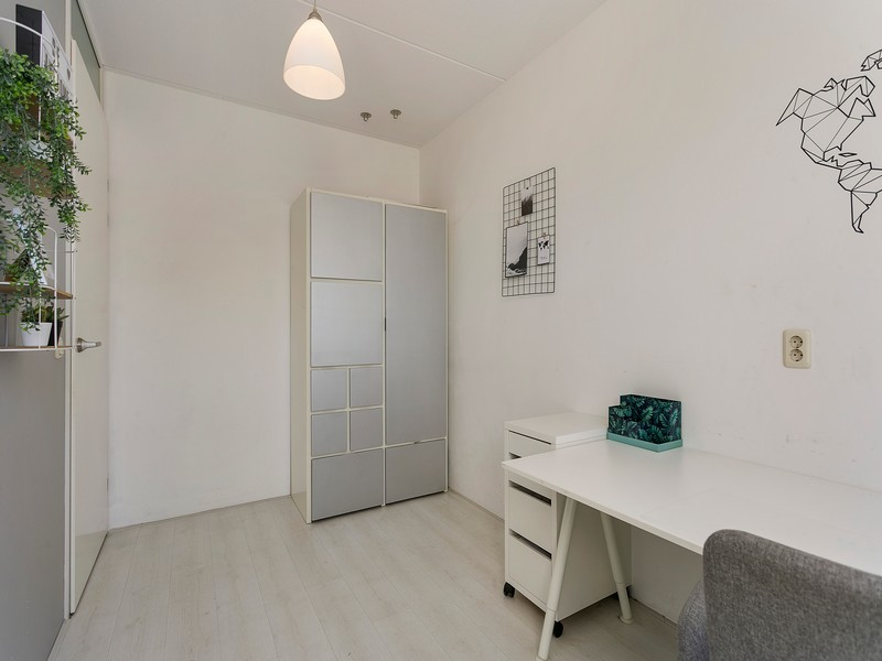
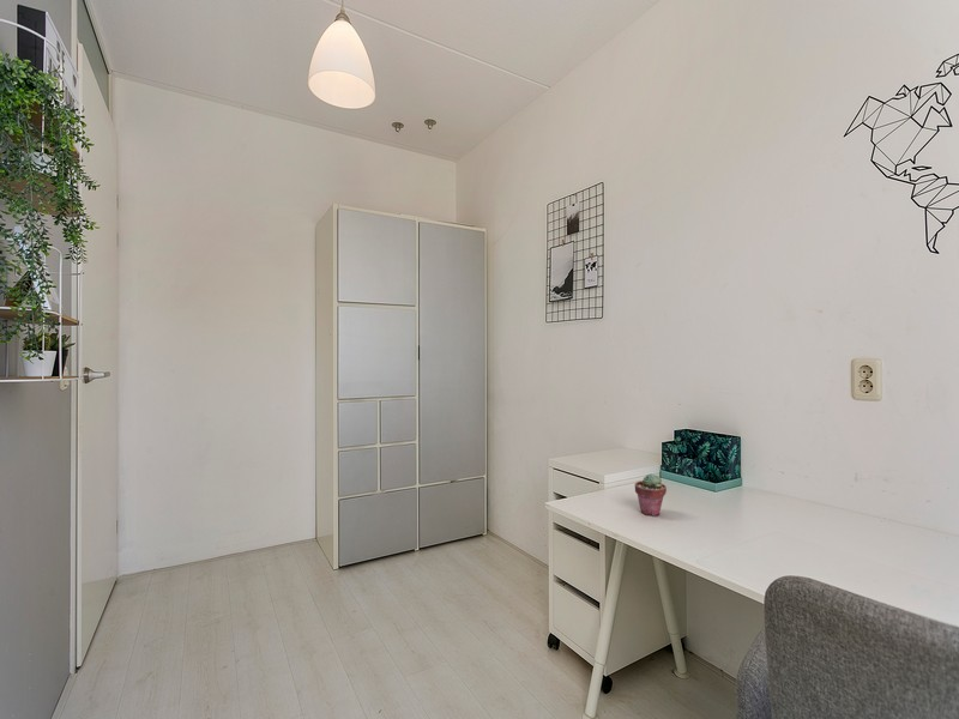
+ potted succulent [634,472,668,518]
